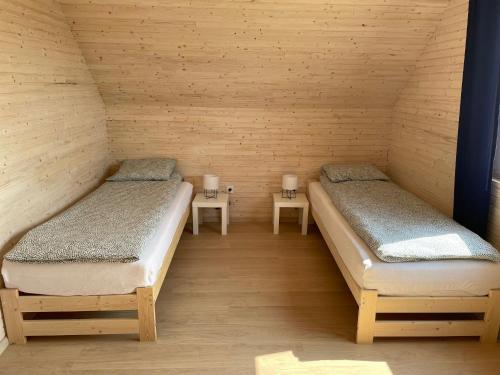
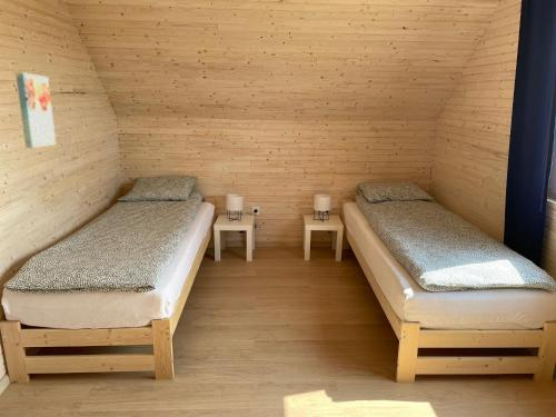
+ wall art [14,71,57,149]
